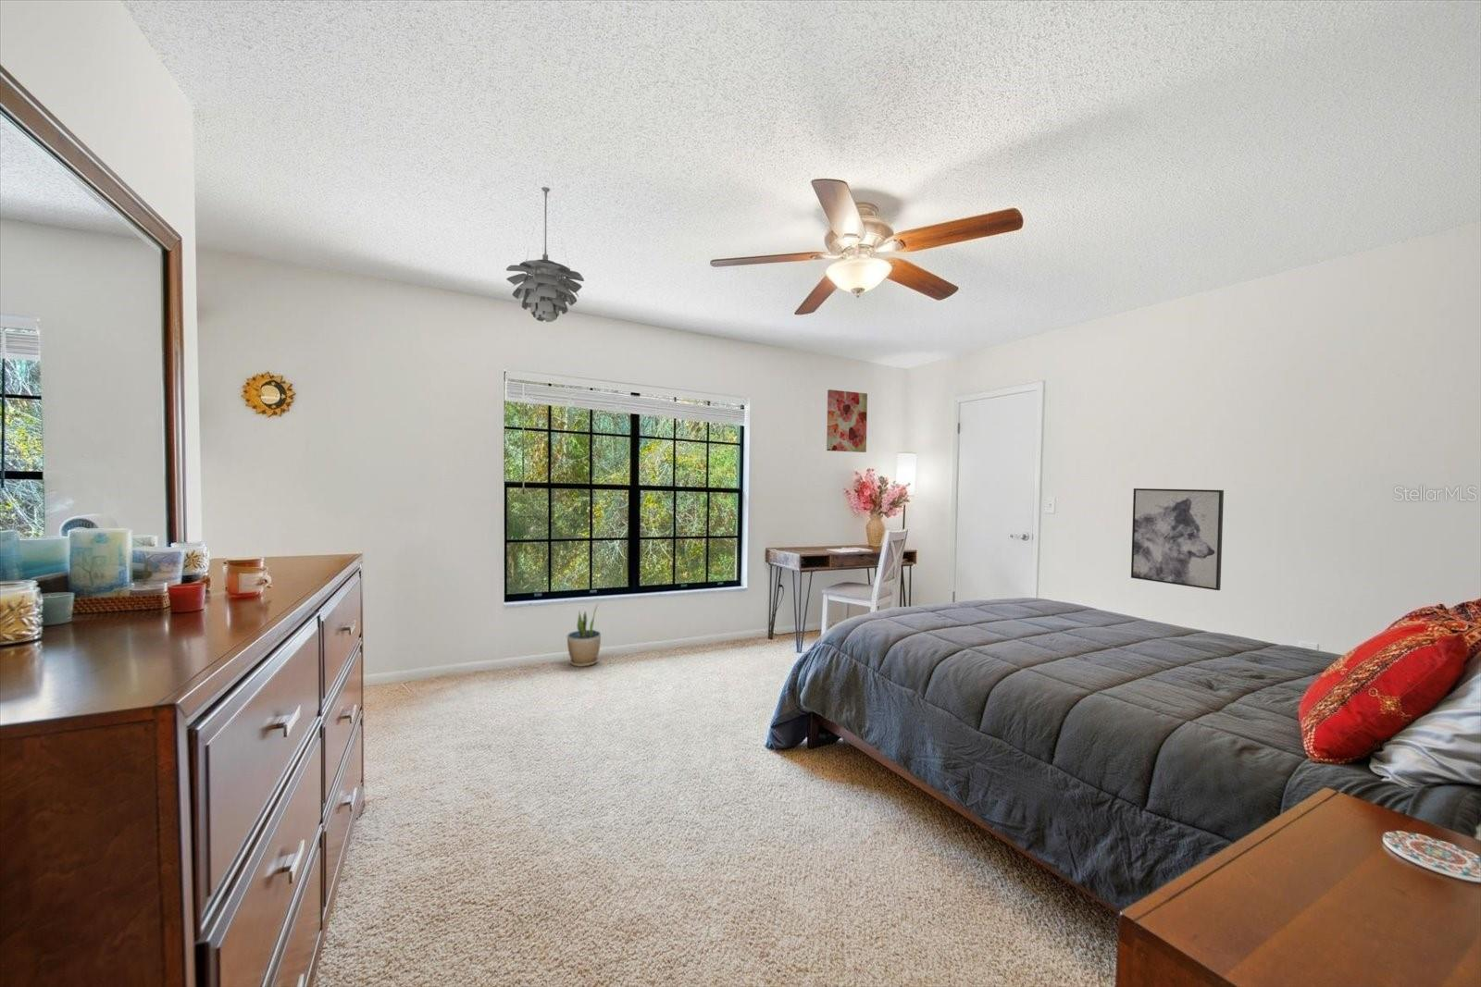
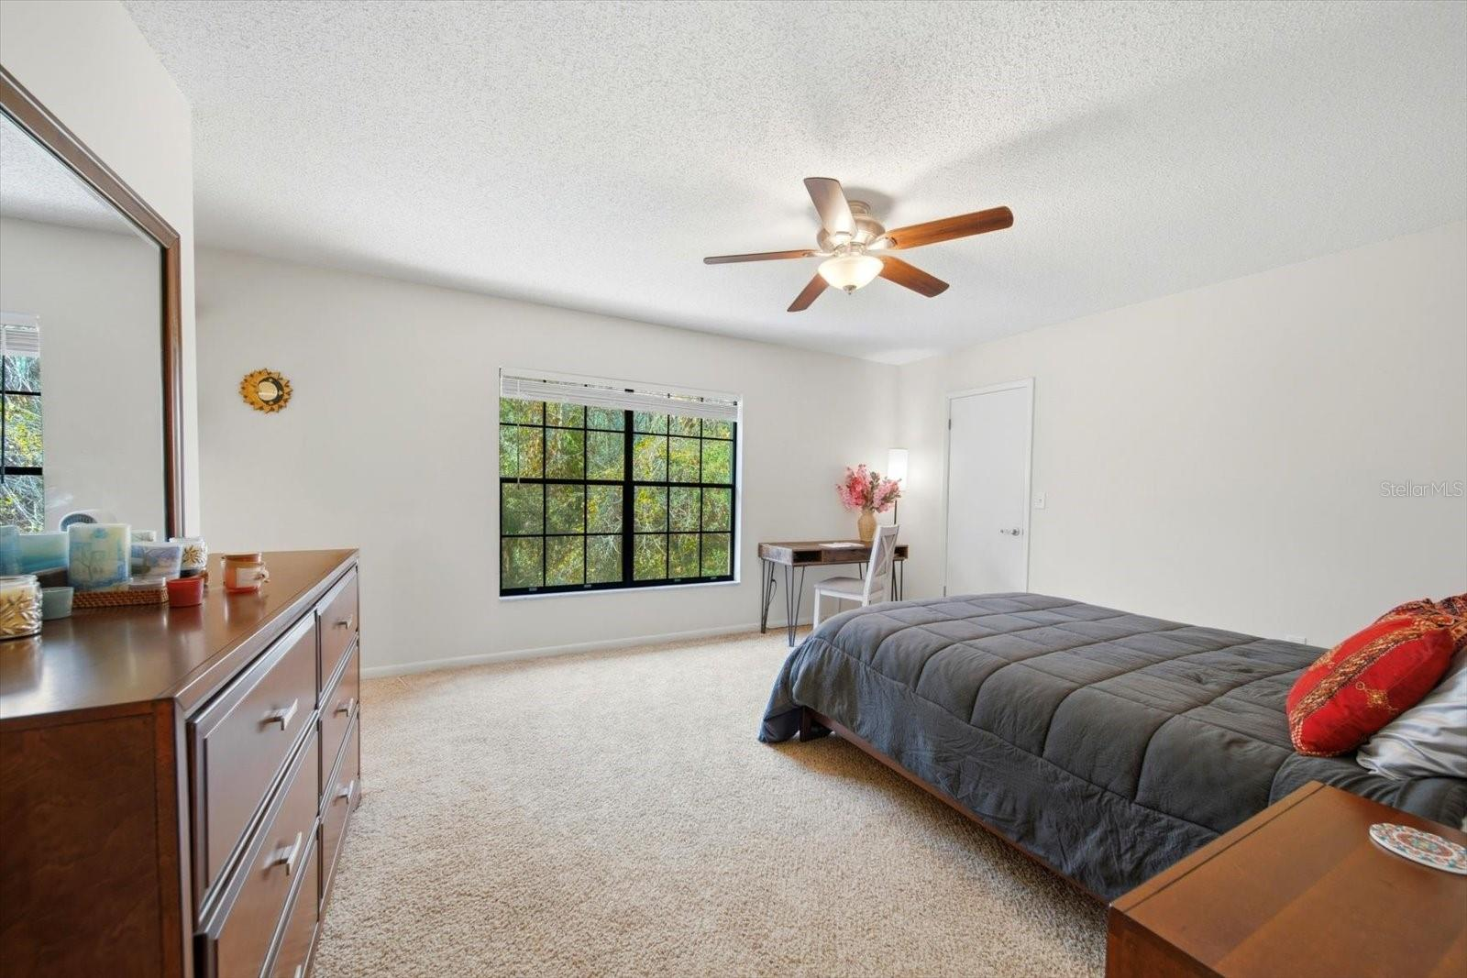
- pendant light [506,186,585,323]
- potted plant [566,603,602,668]
- wall art [1131,488,1224,592]
- wall art [825,389,868,453]
